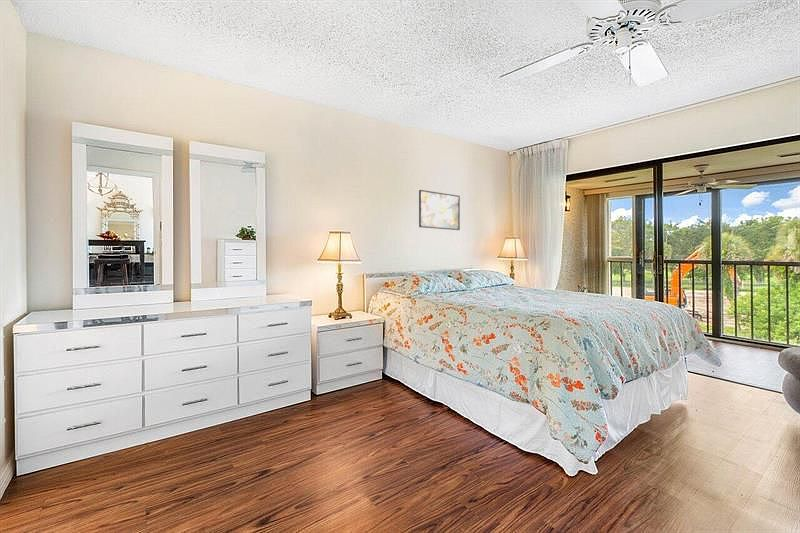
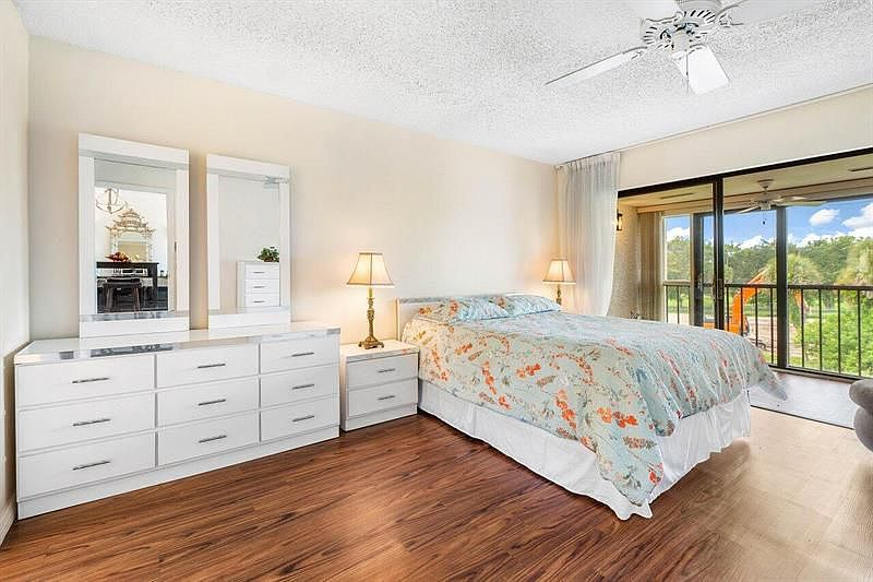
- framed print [418,189,461,231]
